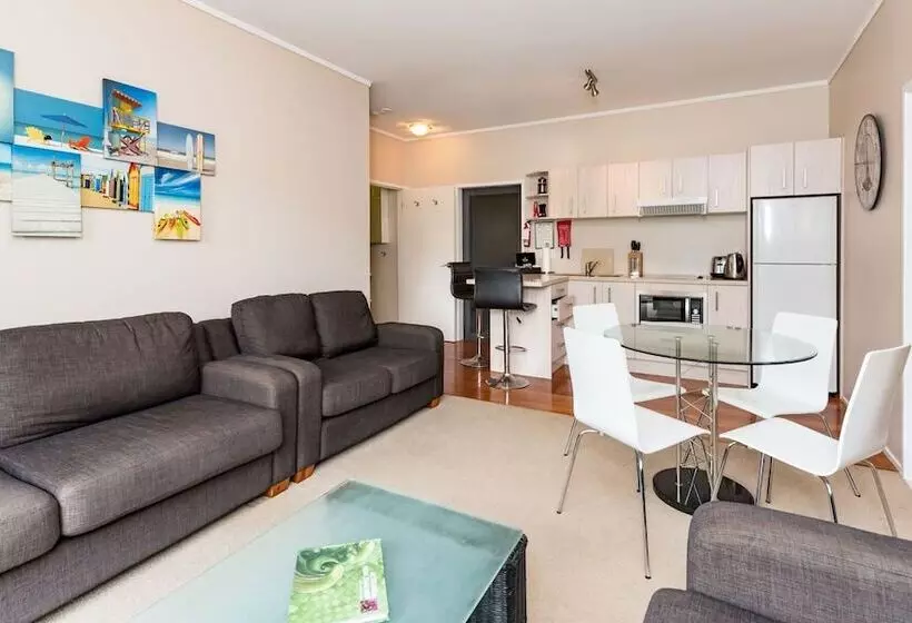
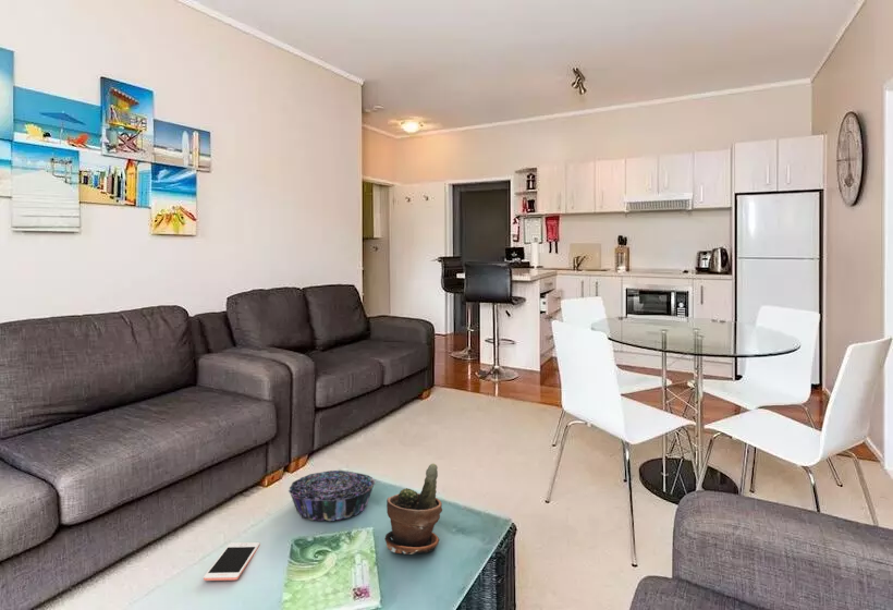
+ cell phone [203,541,261,582]
+ potted plant [384,462,443,556]
+ decorative bowl [288,469,377,522]
